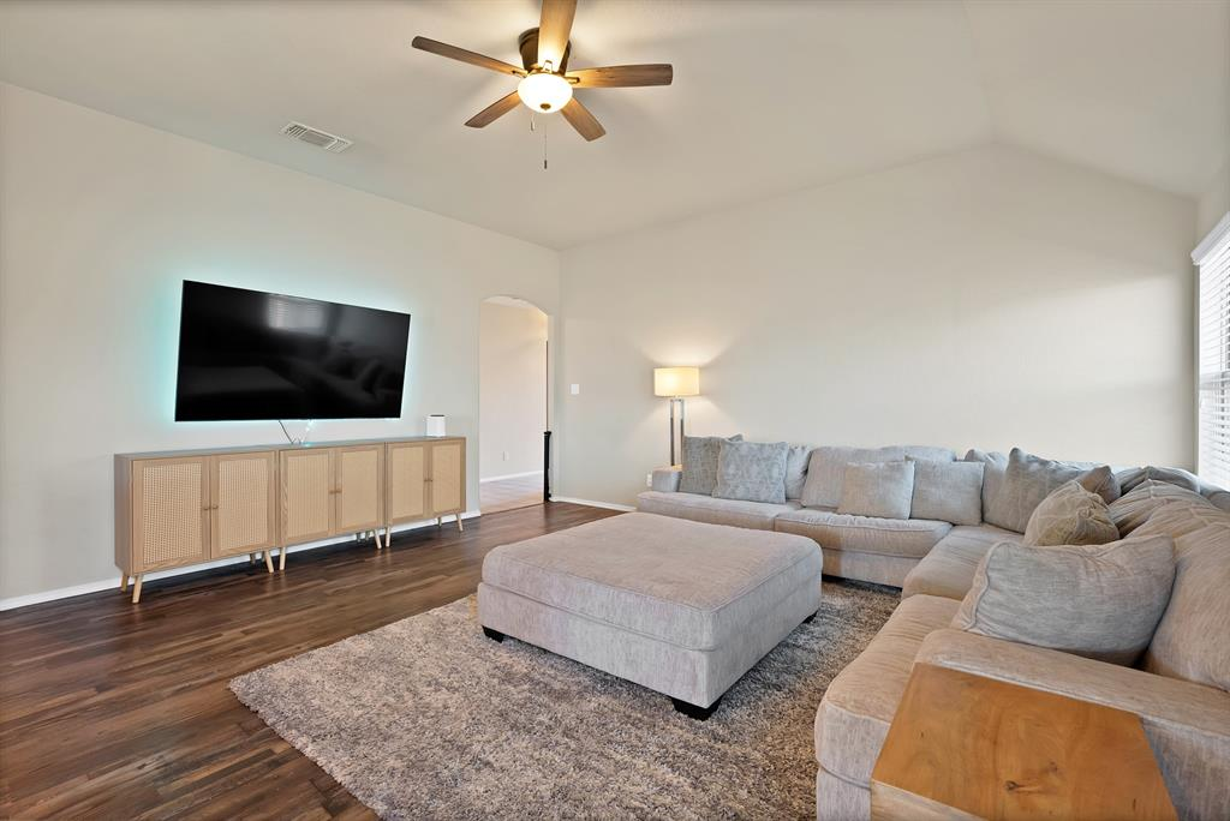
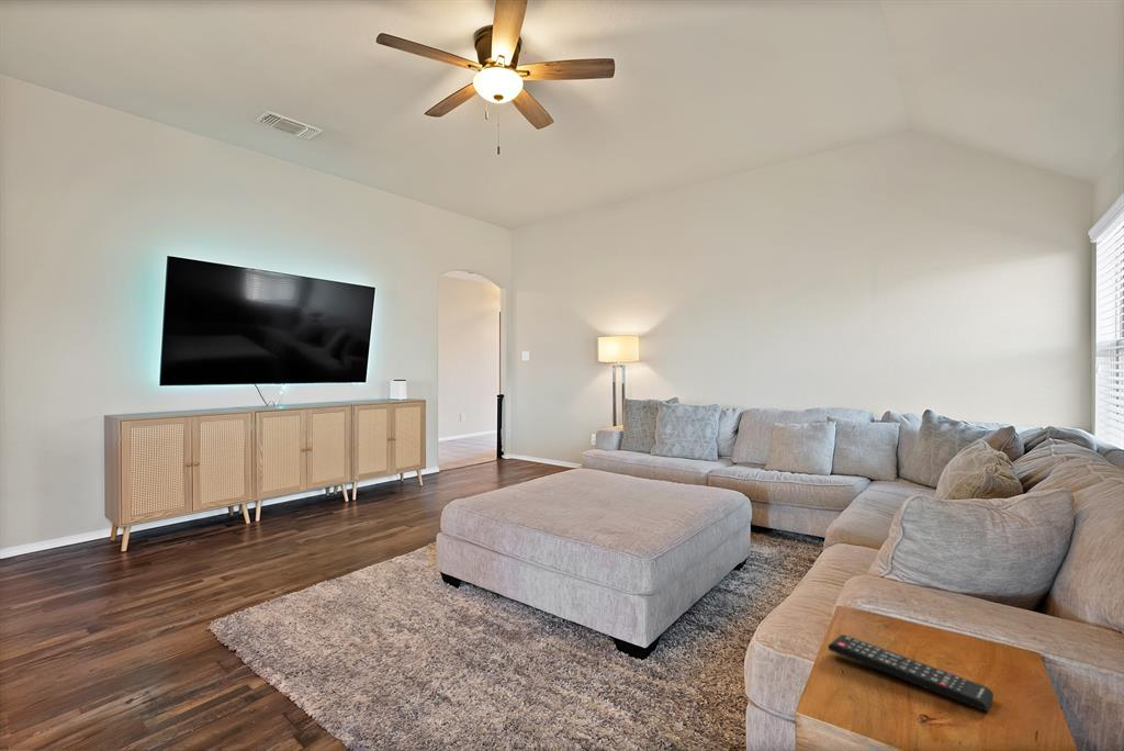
+ remote control [827,634,994,713]
